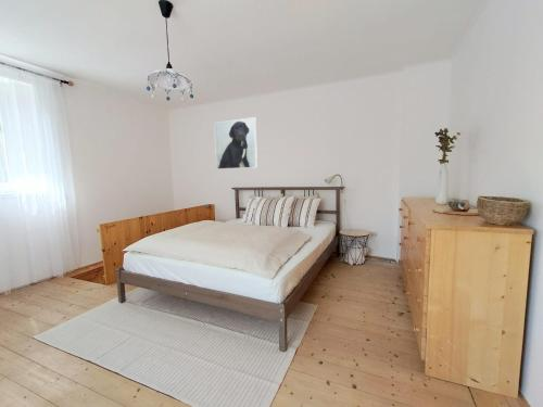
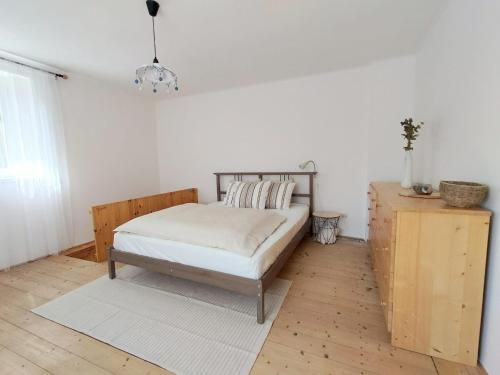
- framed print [213,116,258,170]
